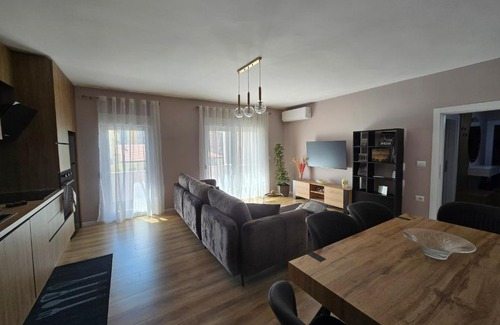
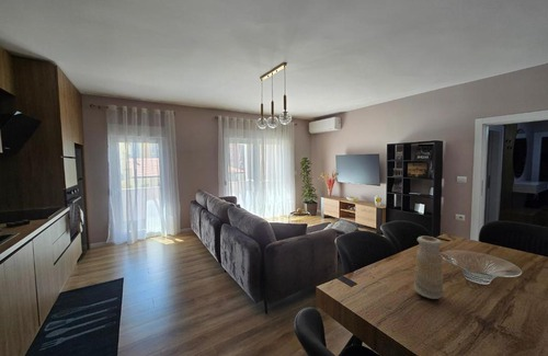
+ vase [413,236,444,300]
